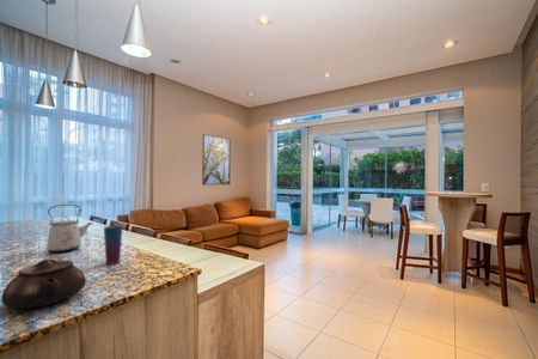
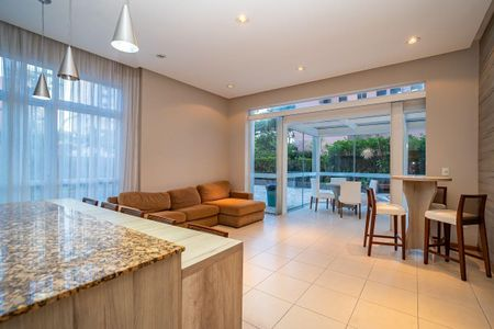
- kettle [45,203,94,254]
- cup [103,224,124,266]
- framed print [201,133,232,187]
- teapot [0,257,87,311]
